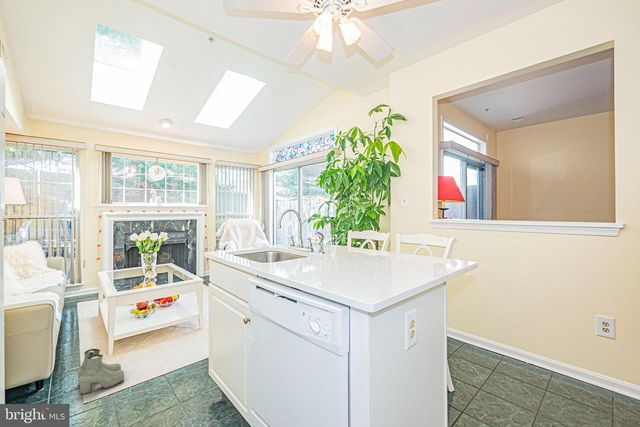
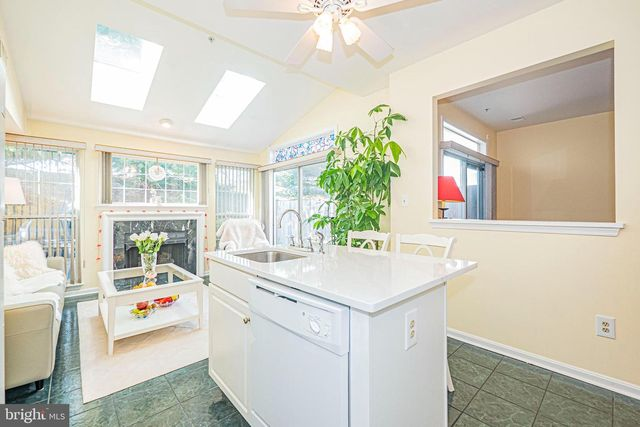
- boots [77,348,125,395]
